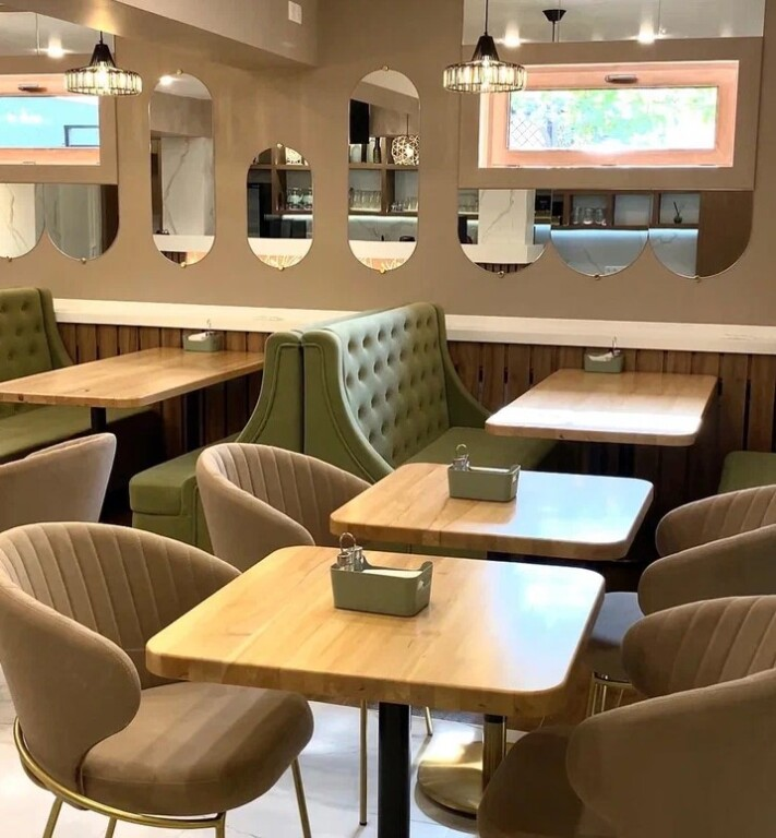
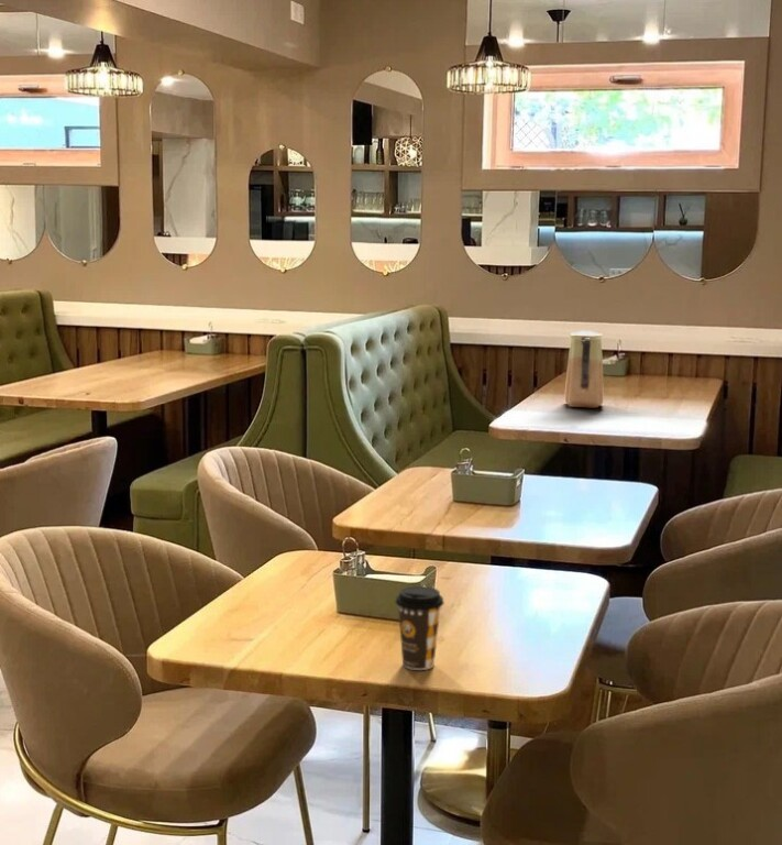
+ coffee cup [394,585,445,671]
+ vase [563,330,605,408]
